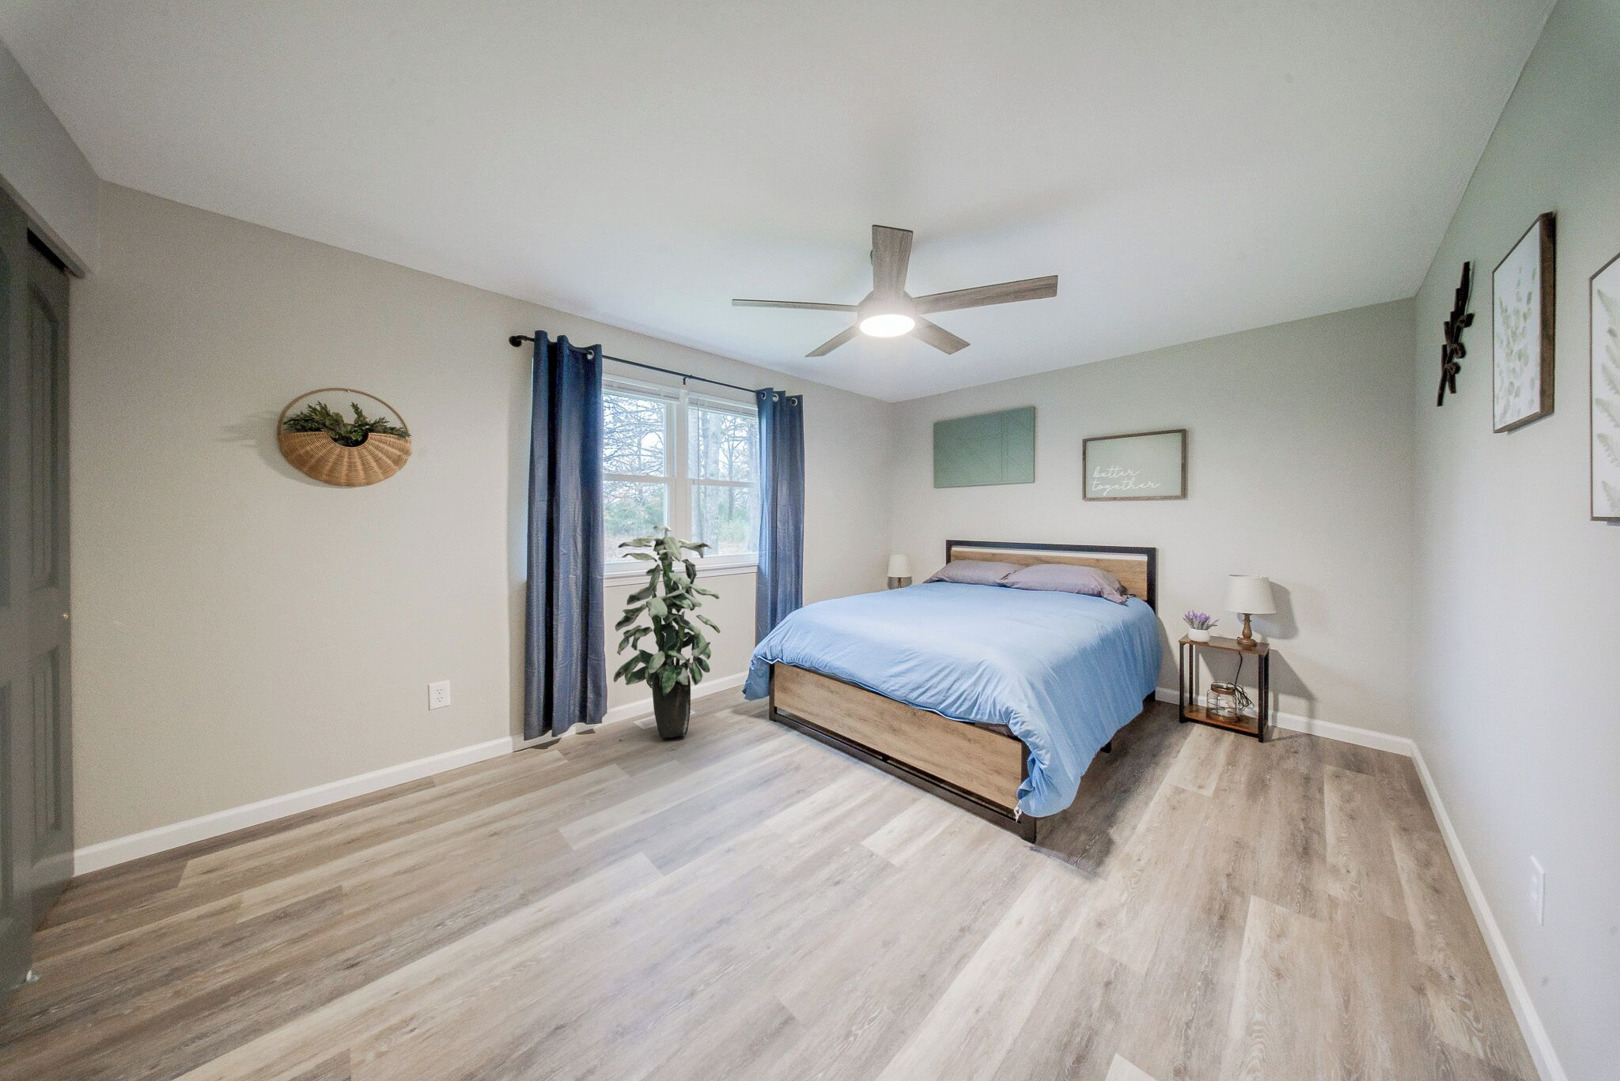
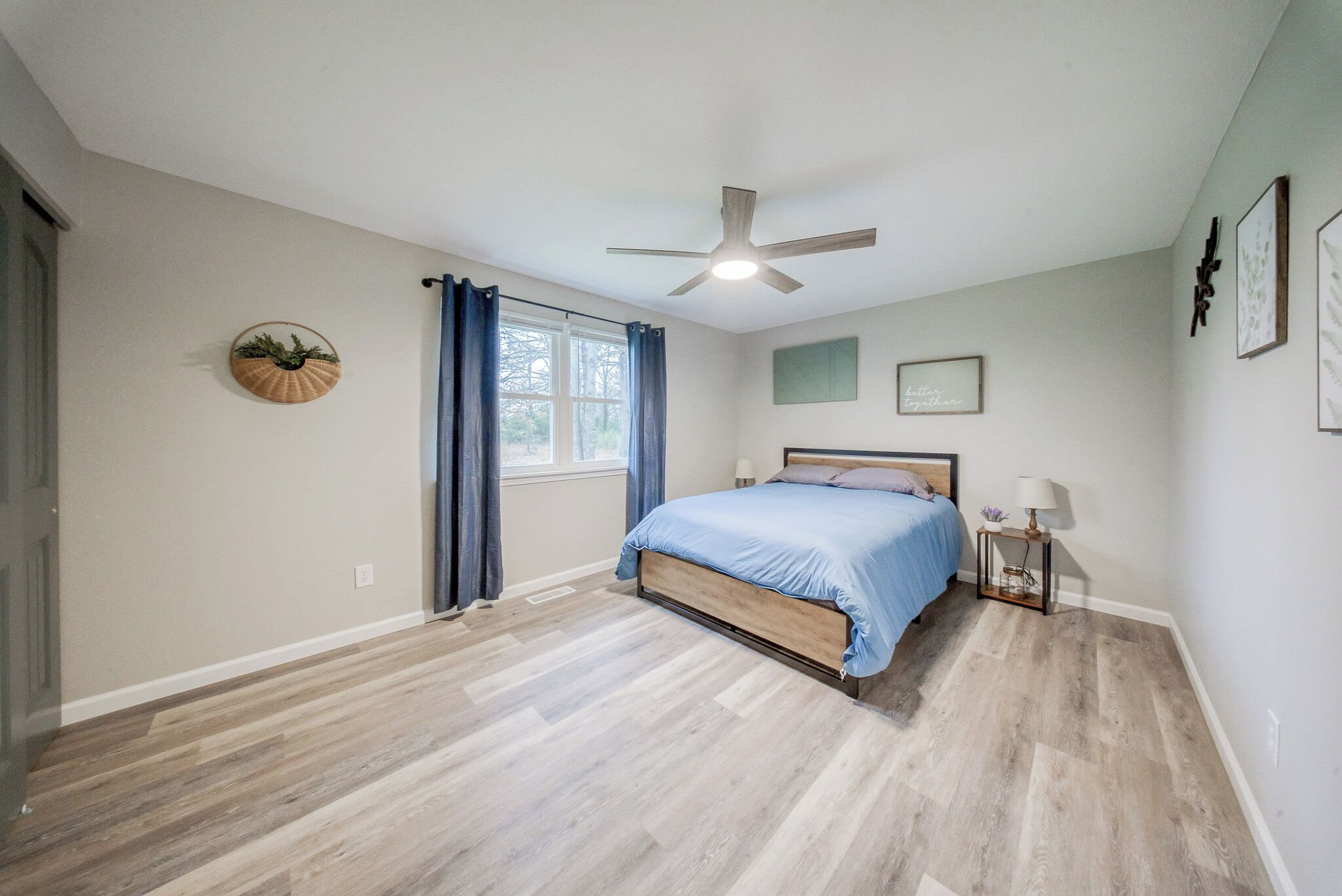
- indoor plant [613,525,722,738]
